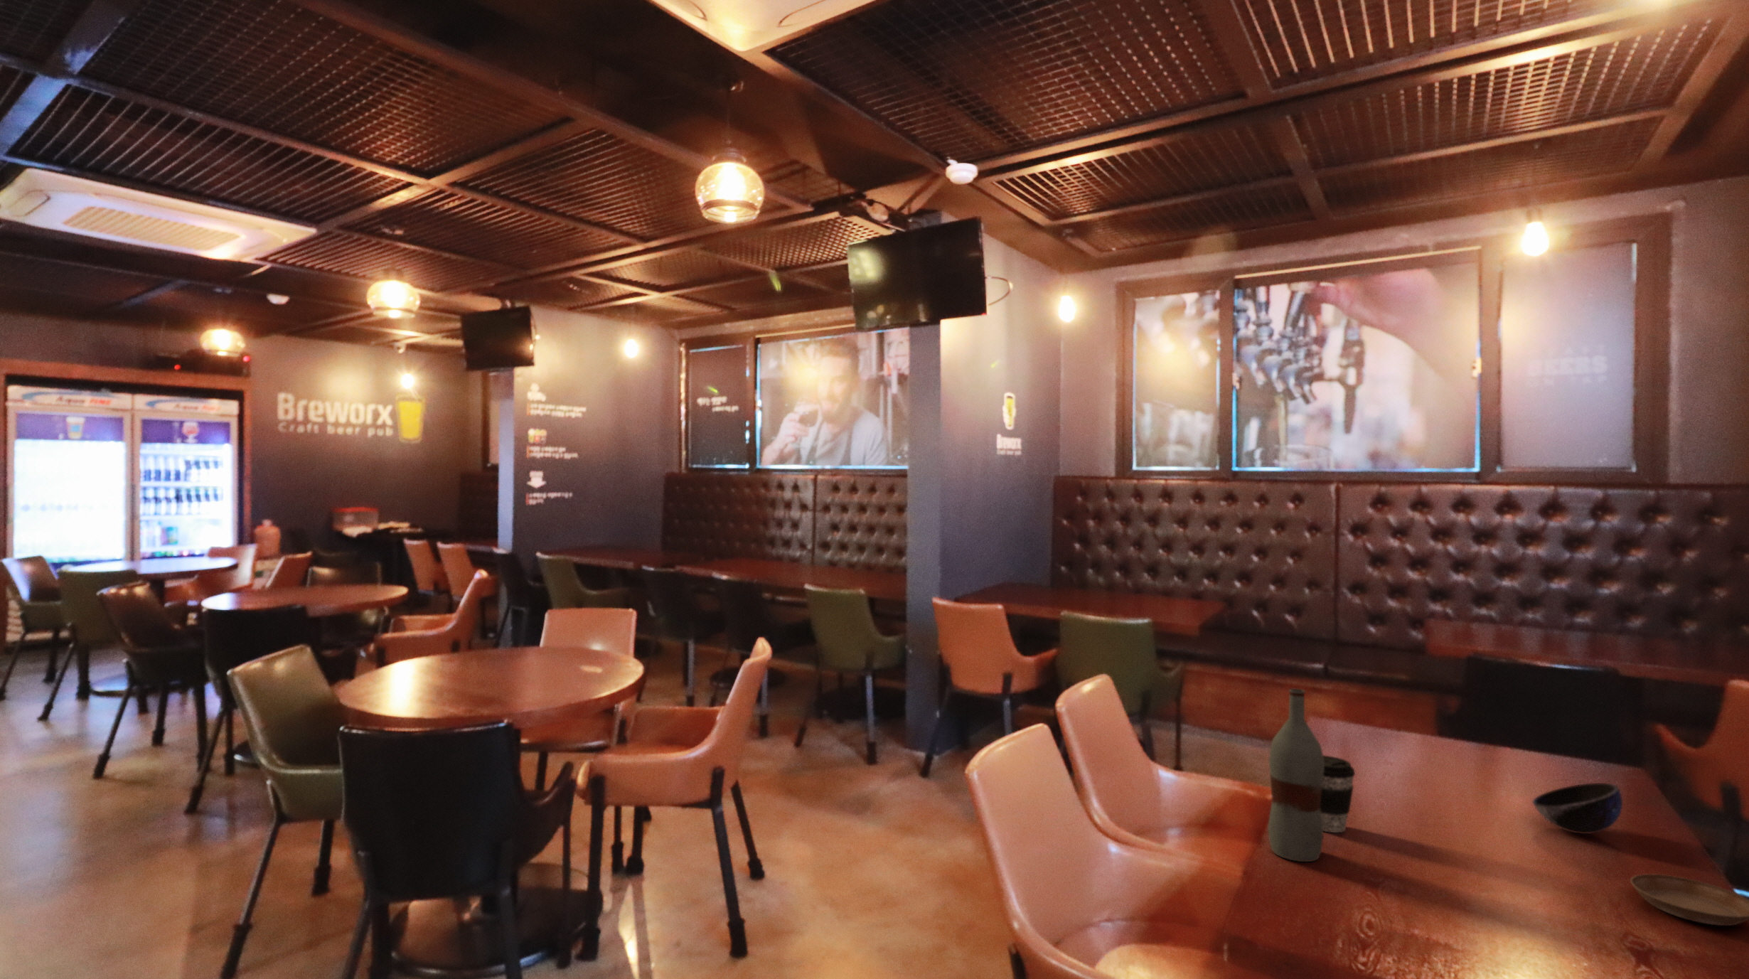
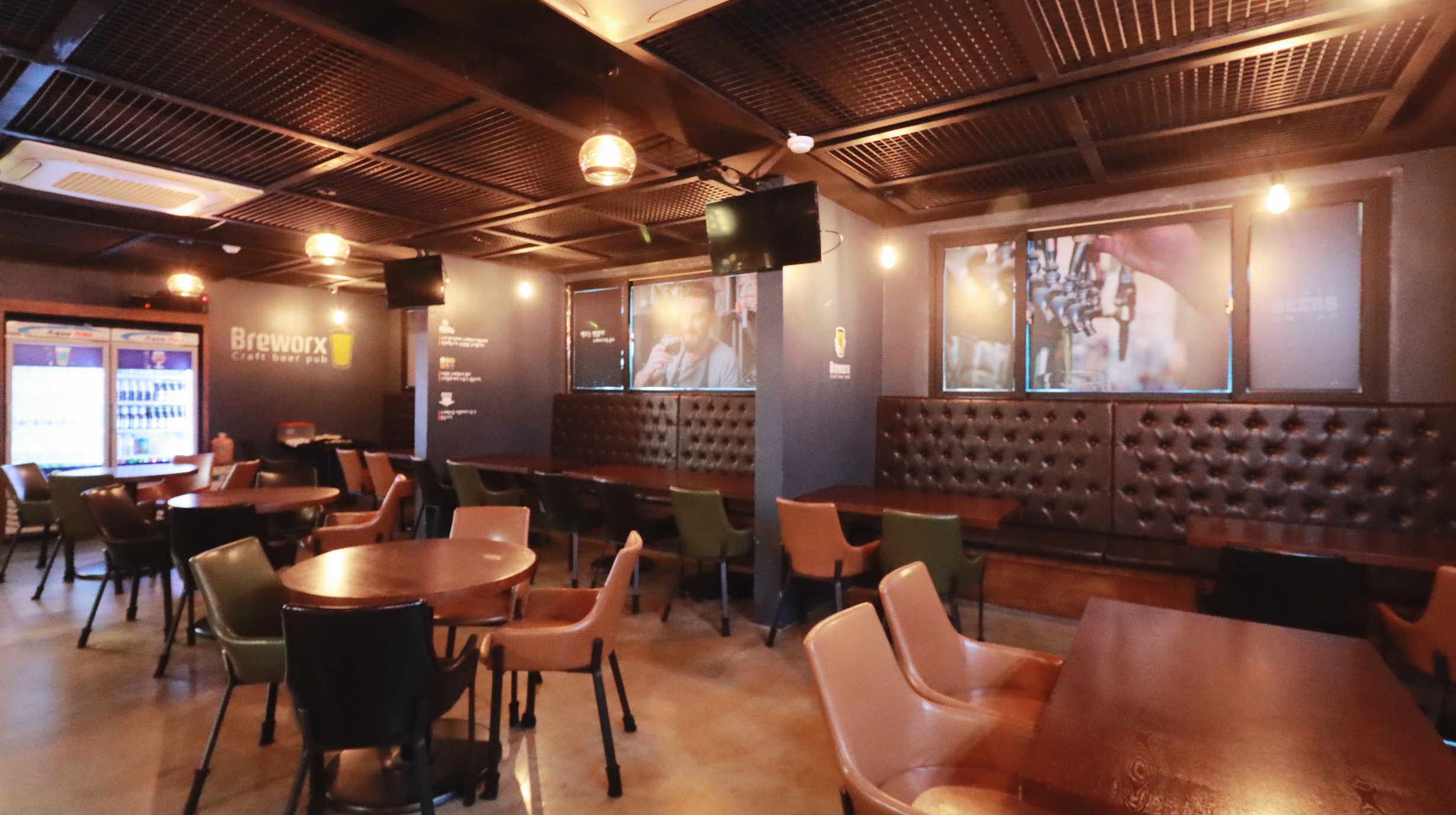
- coffee cup [1320,754,1356,834]
- saucer [1630,873,1749,926]
- bowl [1532,782,1623,835]
- bottle [1267,688,1324,862]
